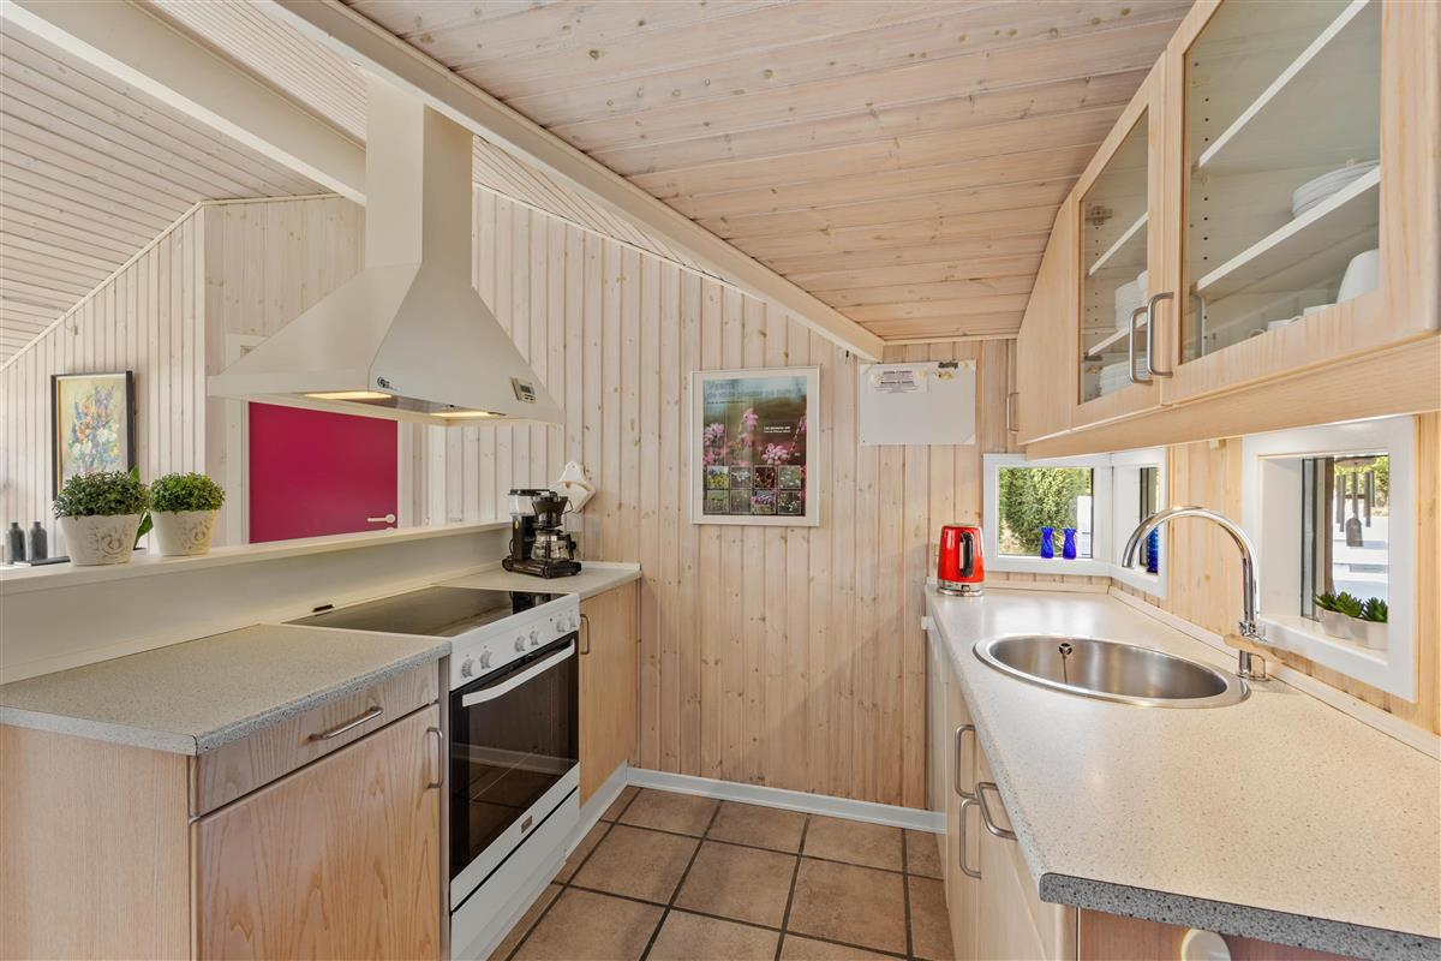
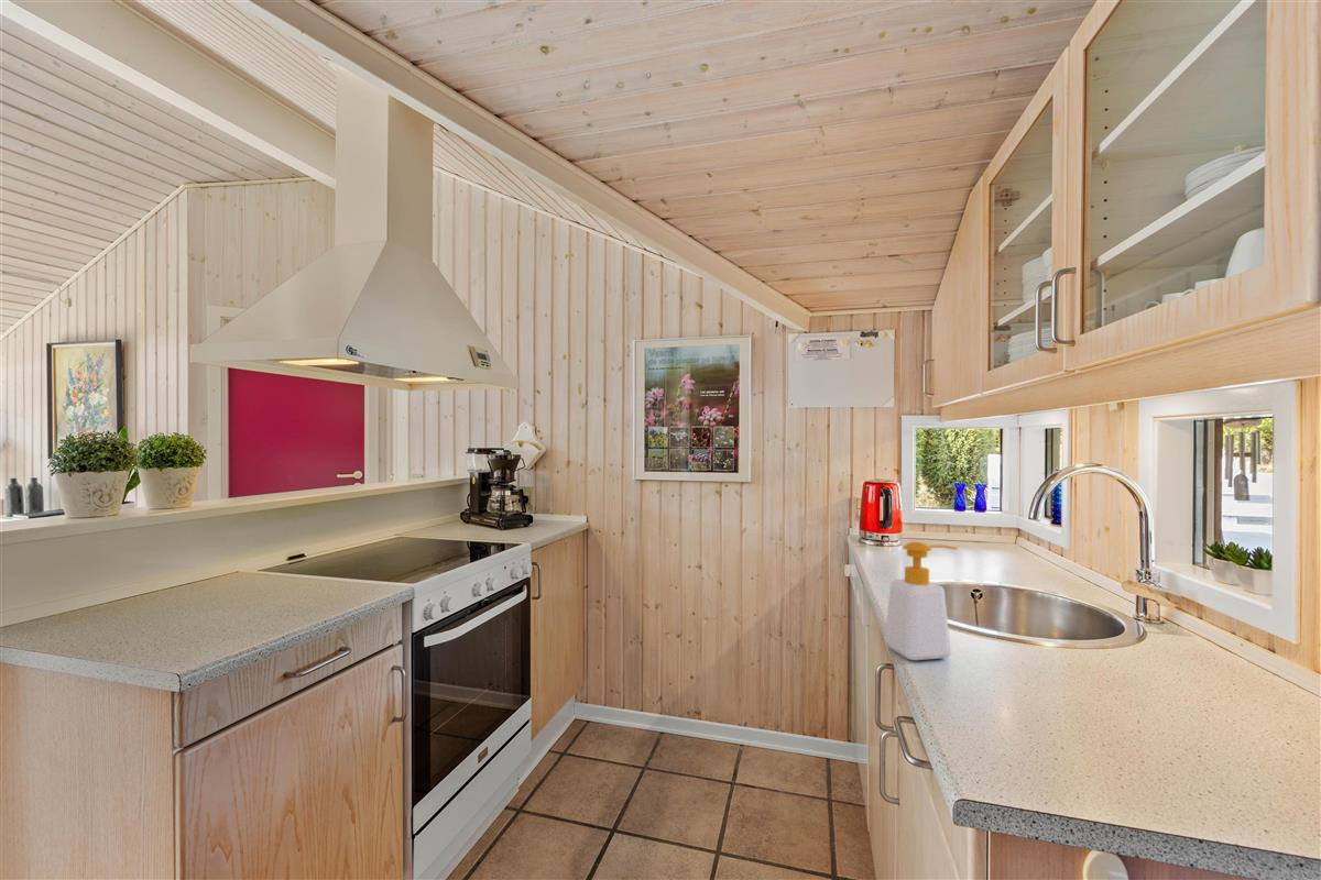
+ soap bottle [884,541,959,661]
